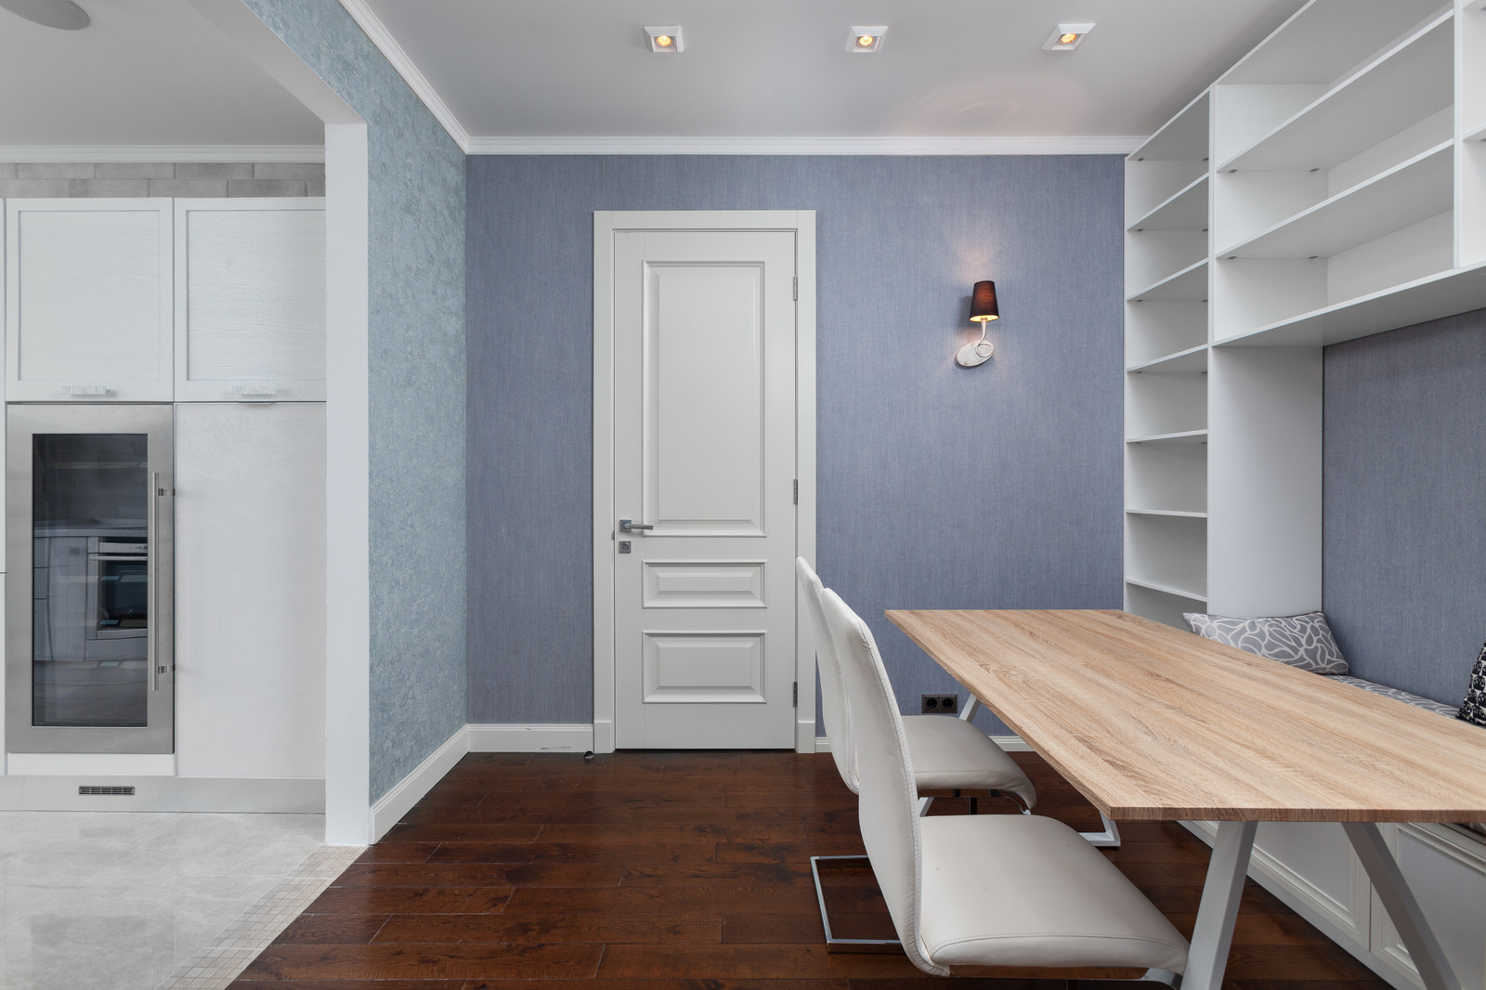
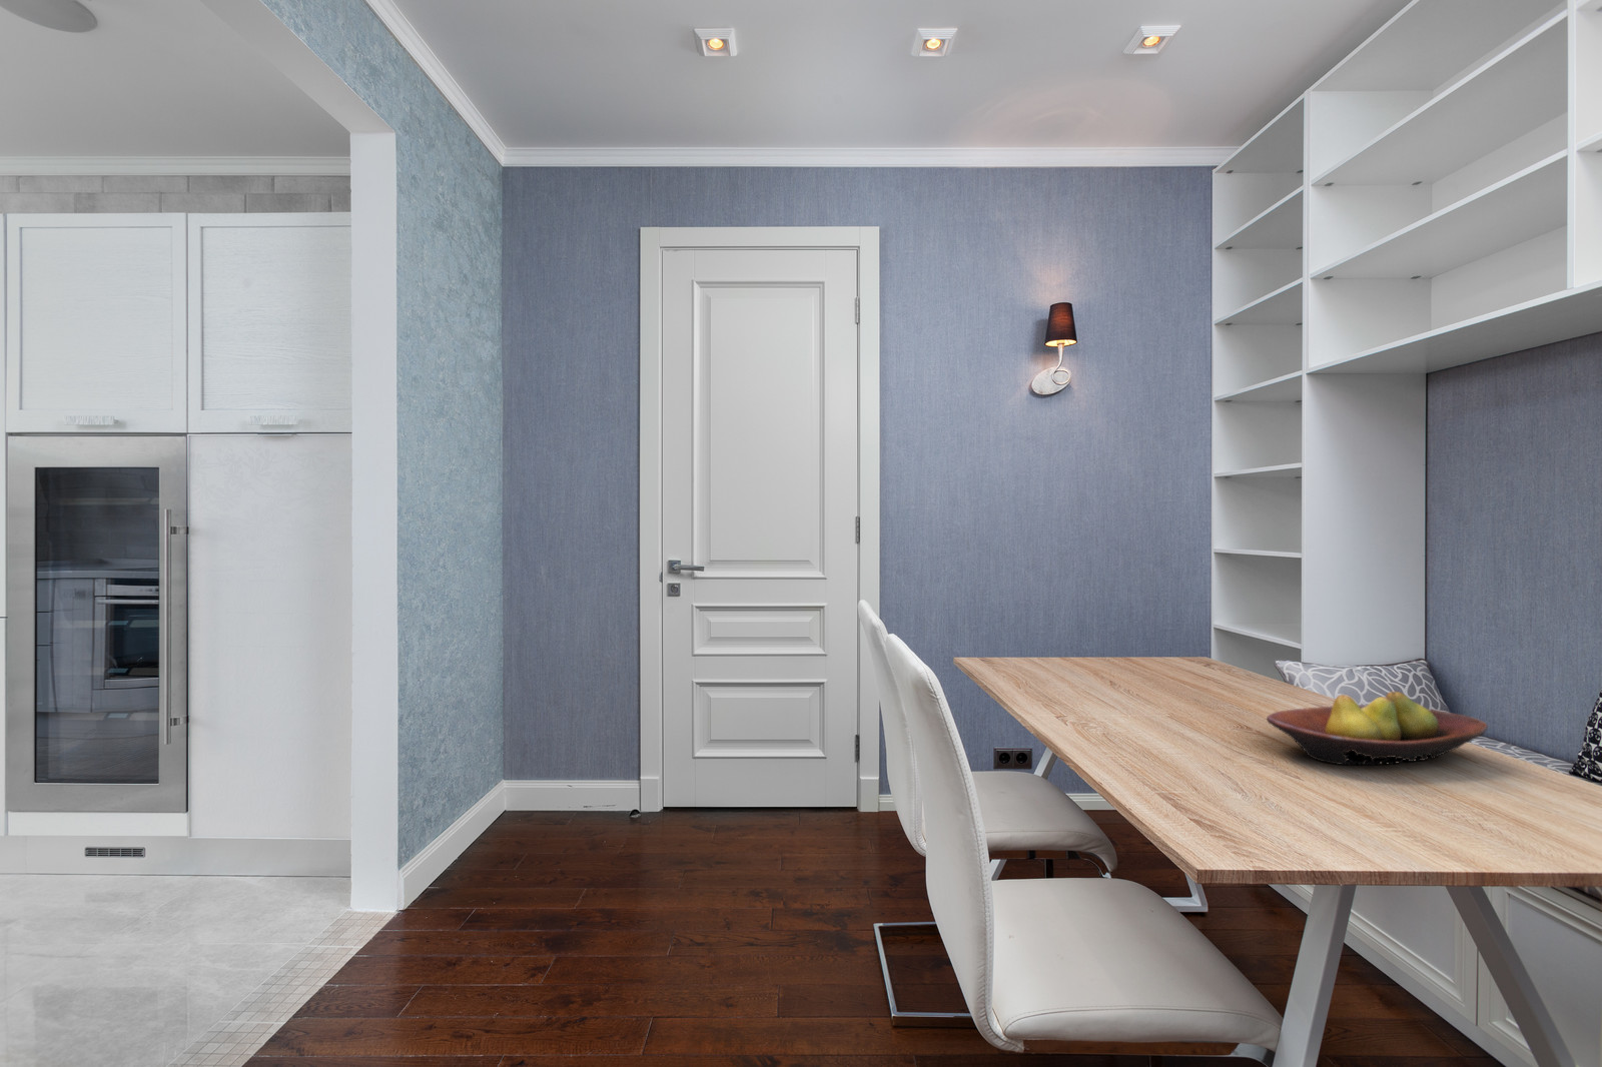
+ fruit bowl [1266,691,1489,766]
